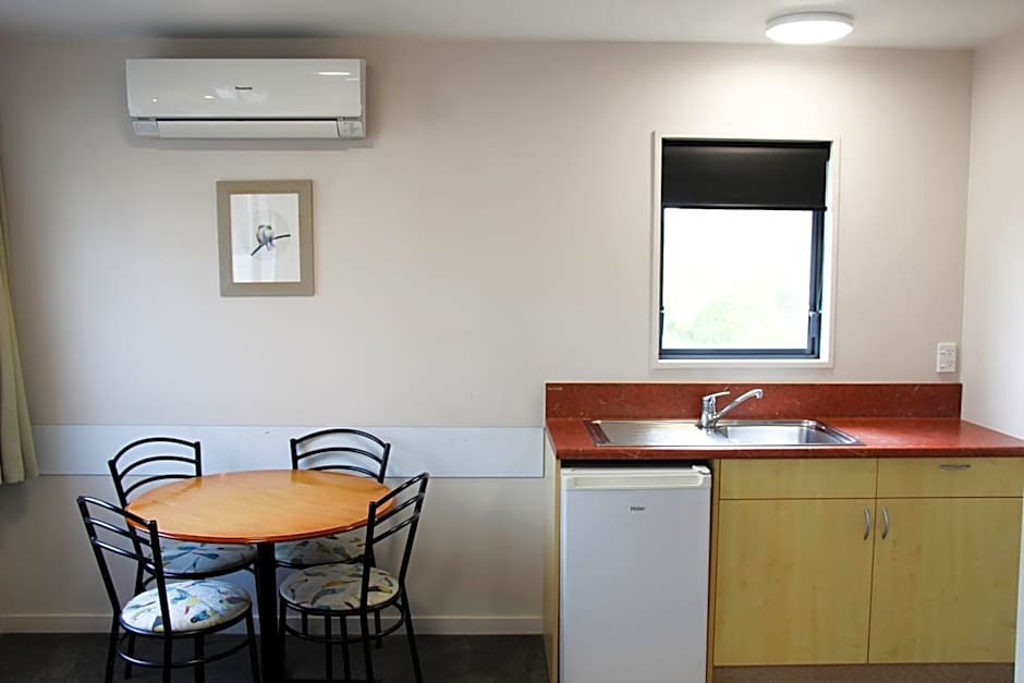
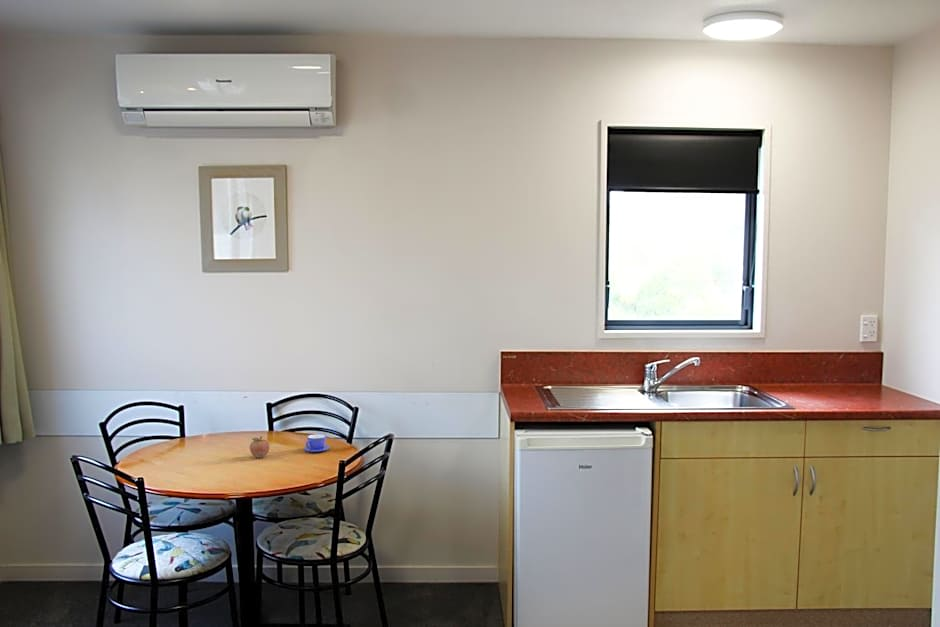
+ teacup [303,433,331,453]
+ fruit [249,435,270,459]
